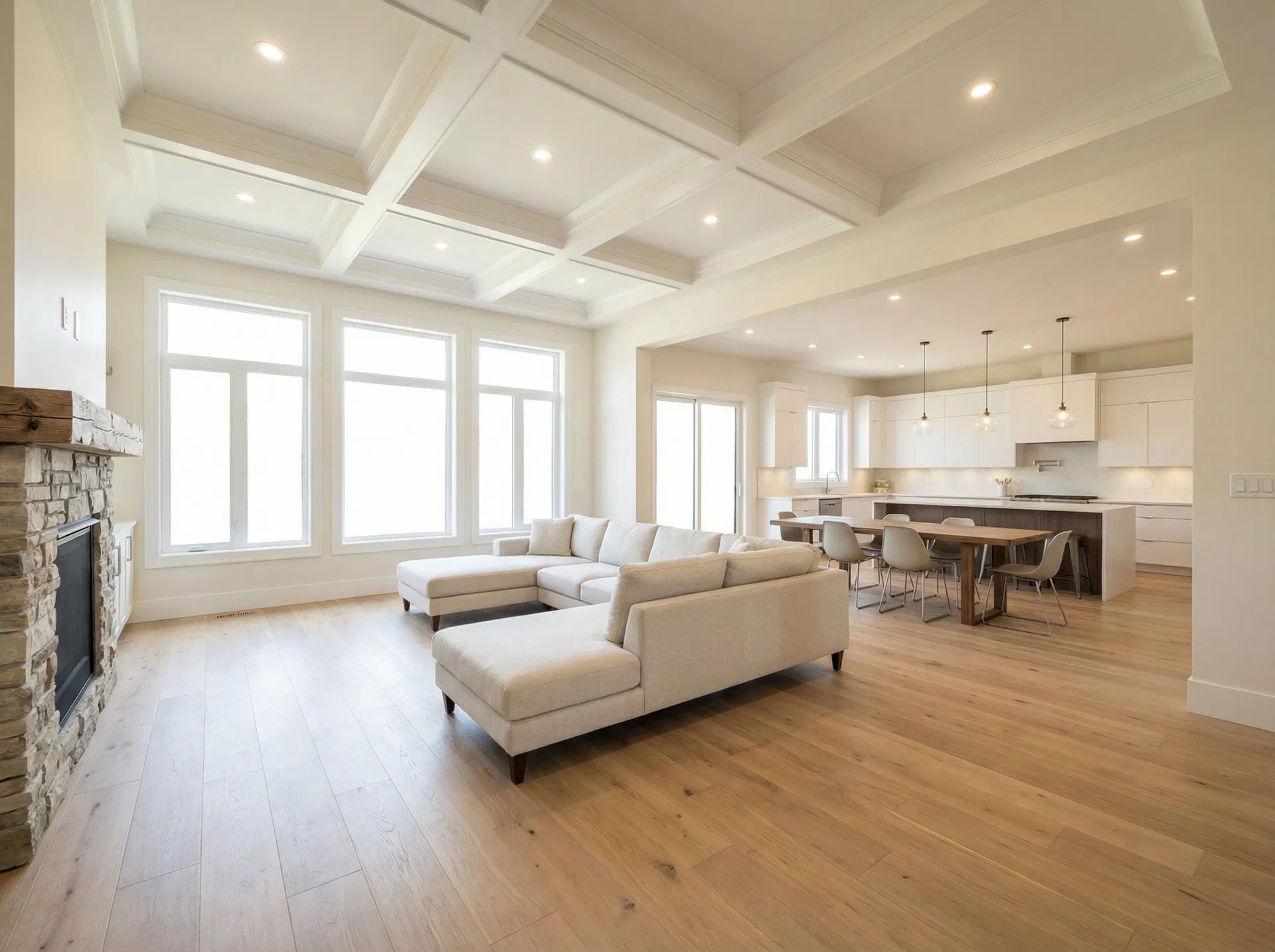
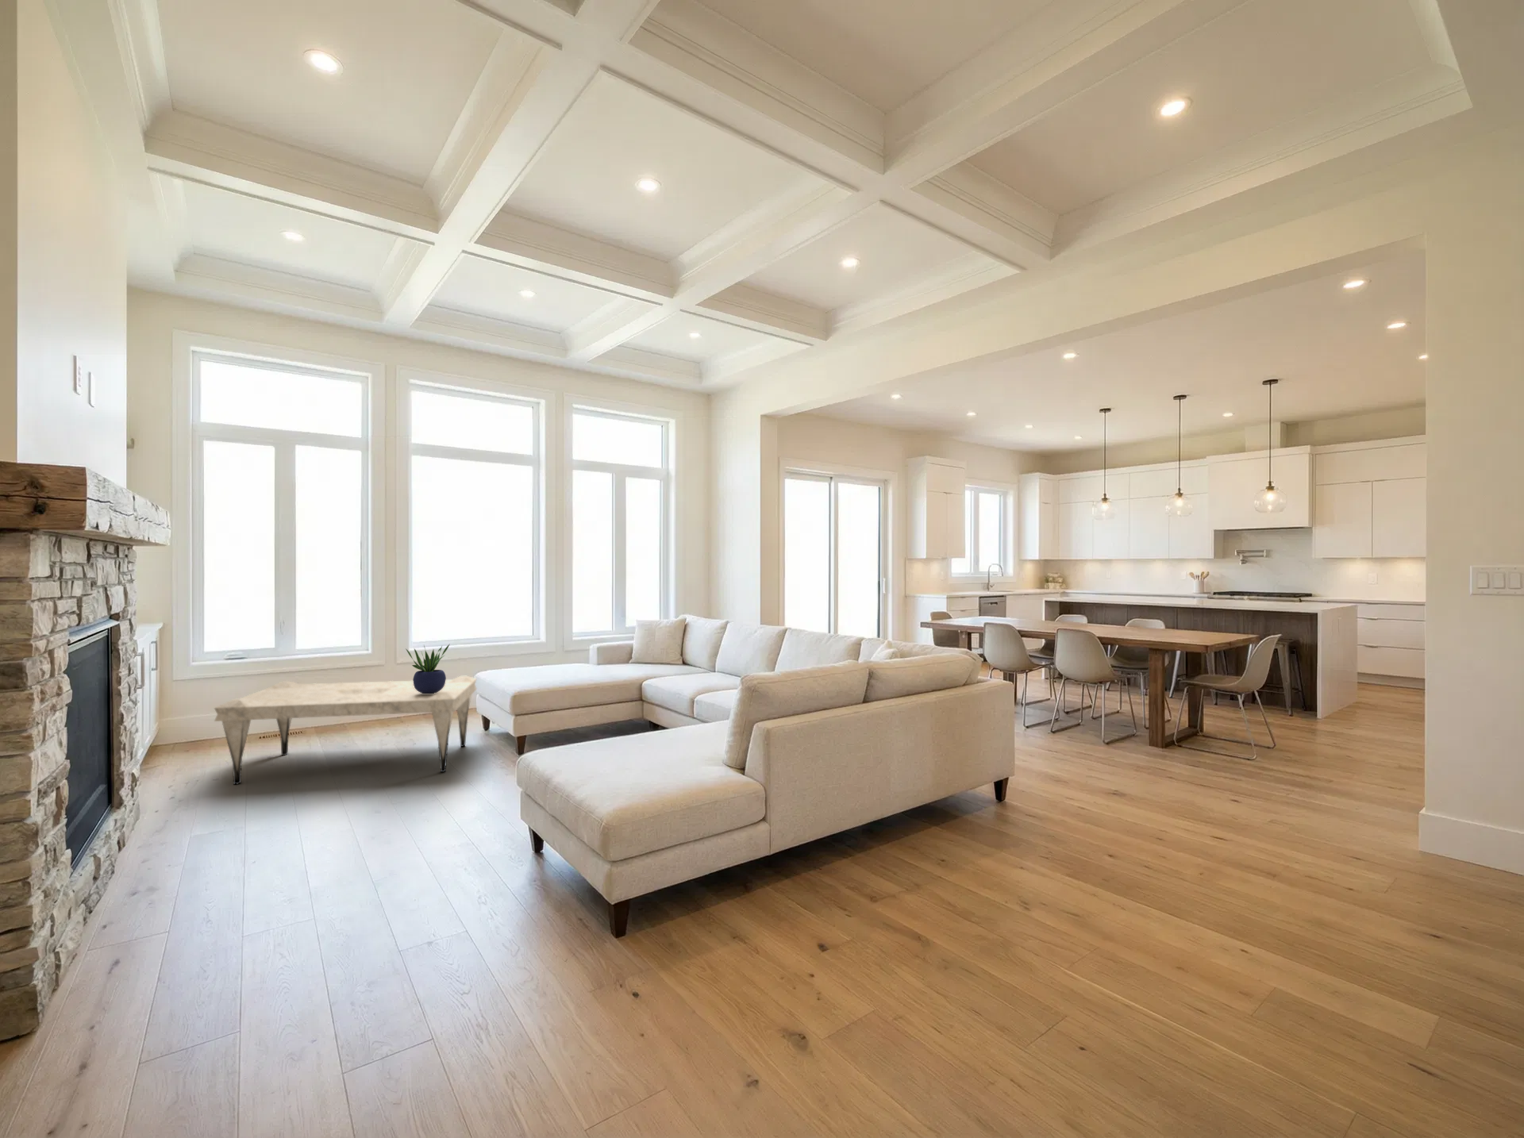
+ potted plant [405,643,451,693]
+ coffee table [214,675,478,785]
